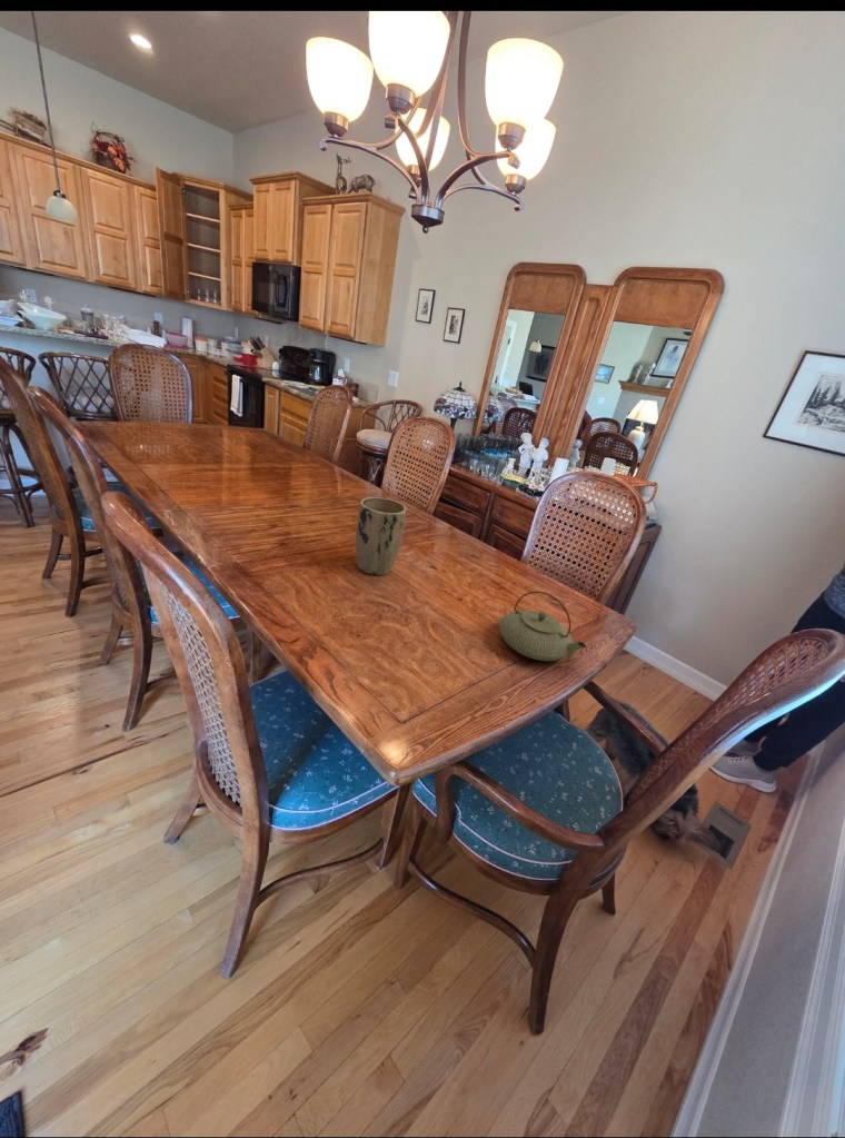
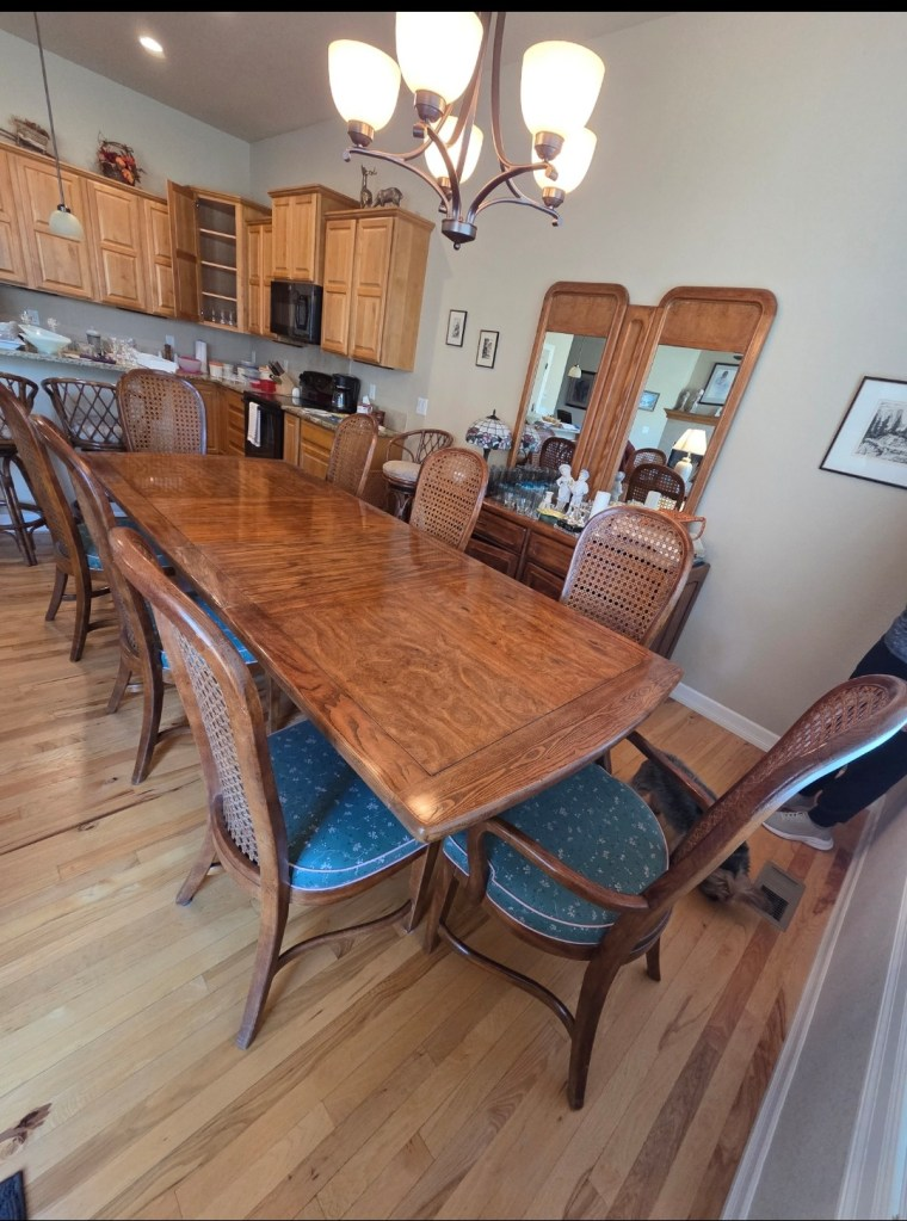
- plant pot [355,496,407,576]
- teapot [498,590,587,662]
